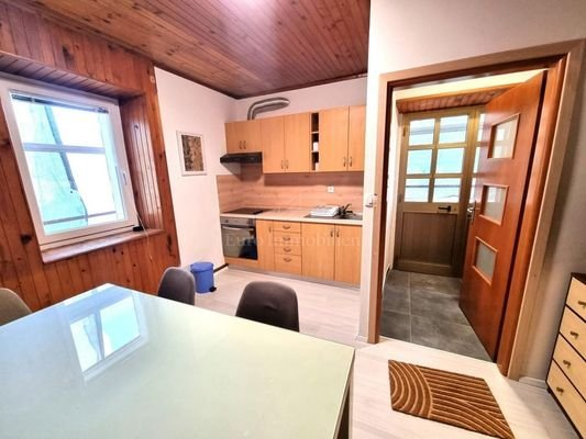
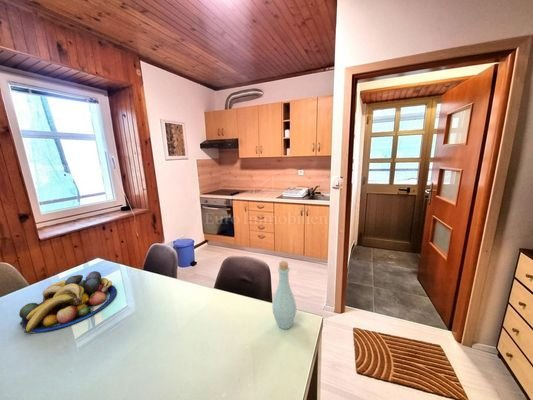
+ bottle [271,260,297,330]
+ fruit bowl [18,270,118,334]
